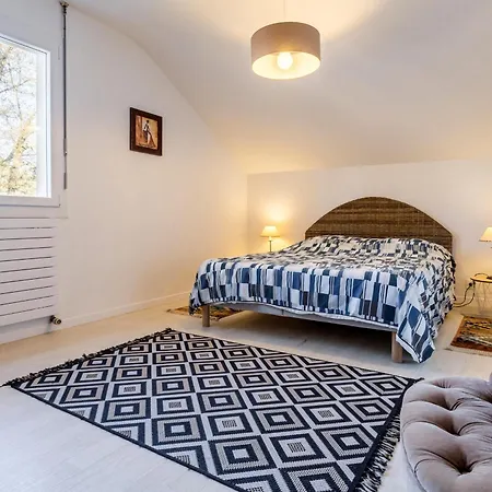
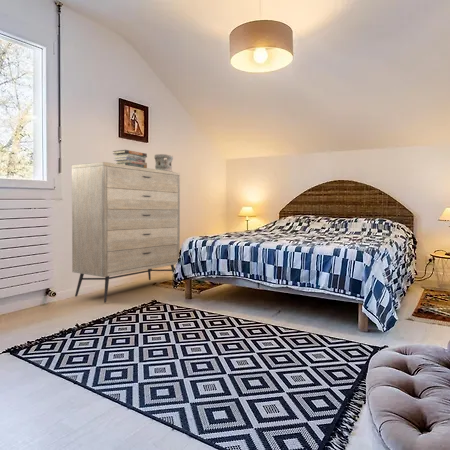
+ book stack [112,149,148,168]
+ dresser [71,161,181,304]
+ ceramic vessel [153,153,174,172]
